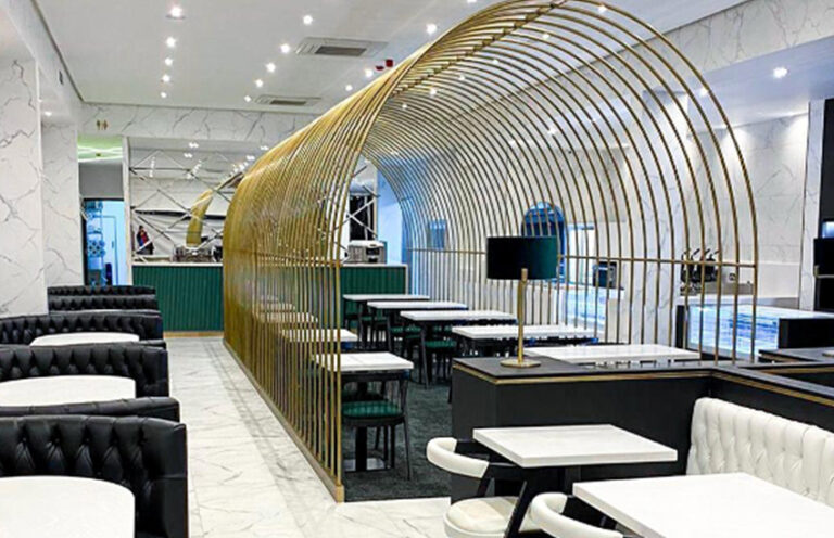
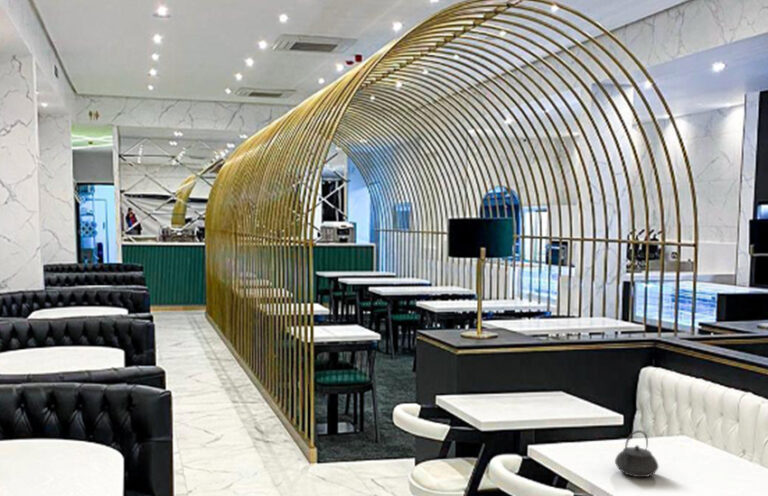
+ teapot [614,429,659,478]
